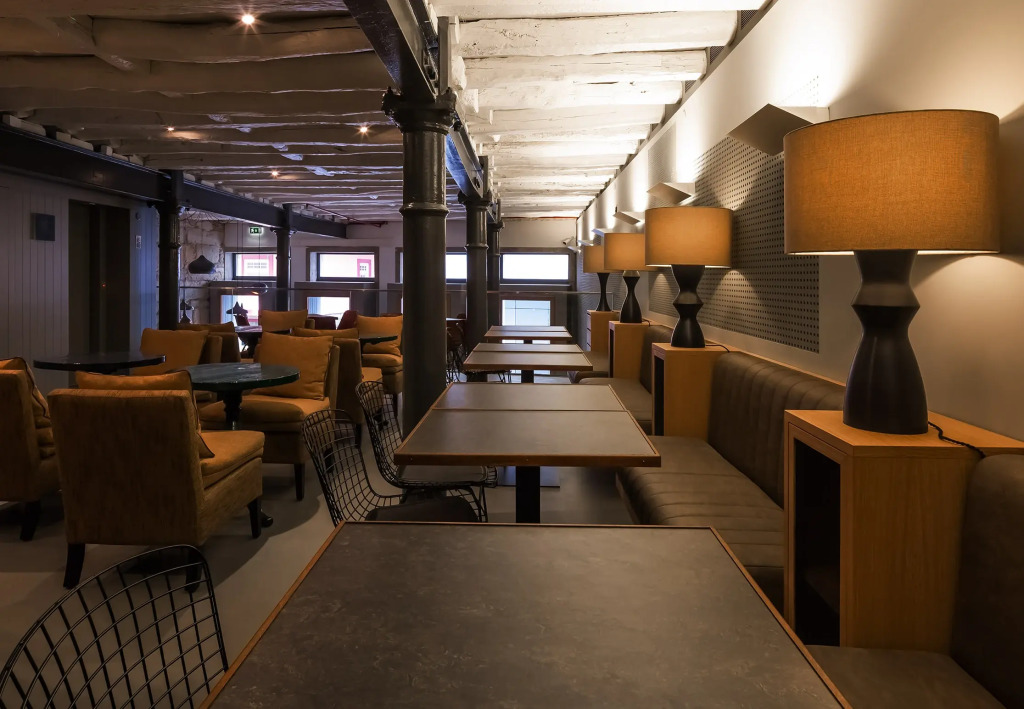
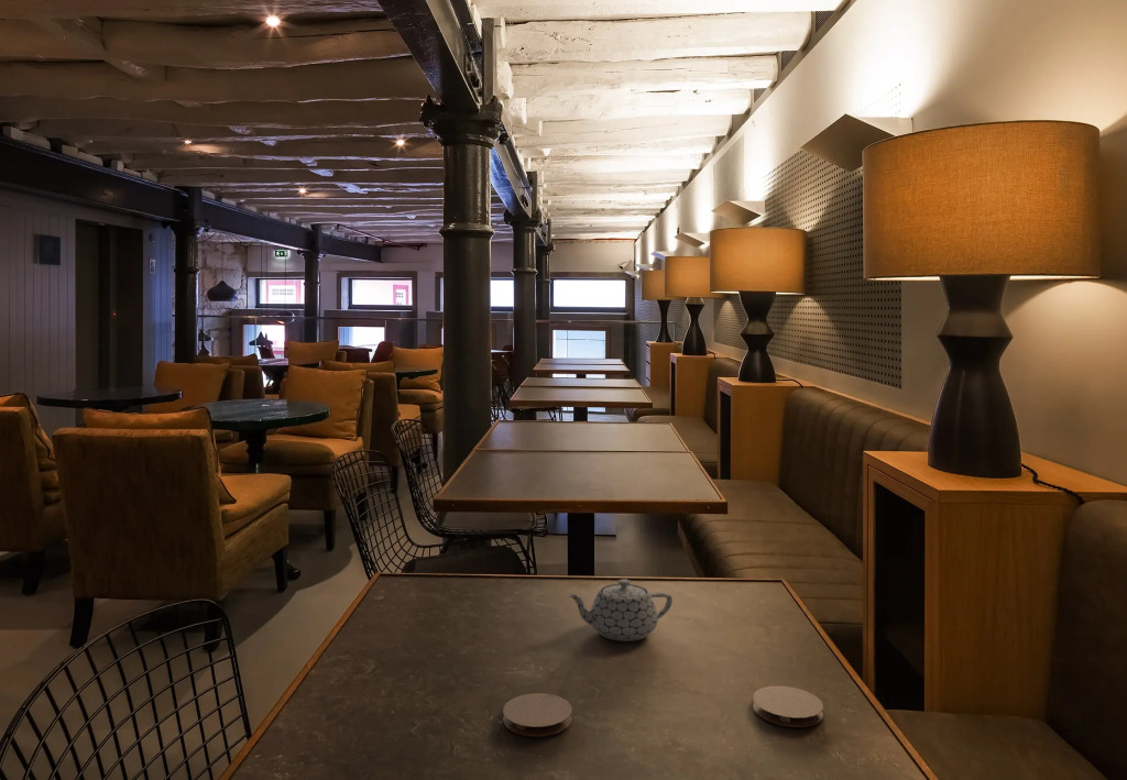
+ coaster [502,692,573,737]
+ teapot [566,579,674,642]
+ coaster [752,685,824,728]
